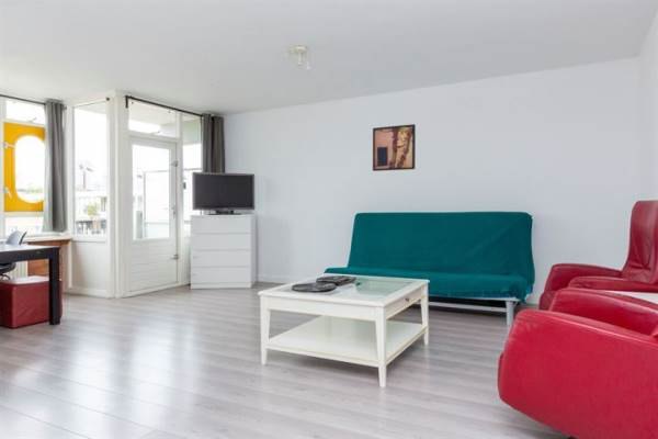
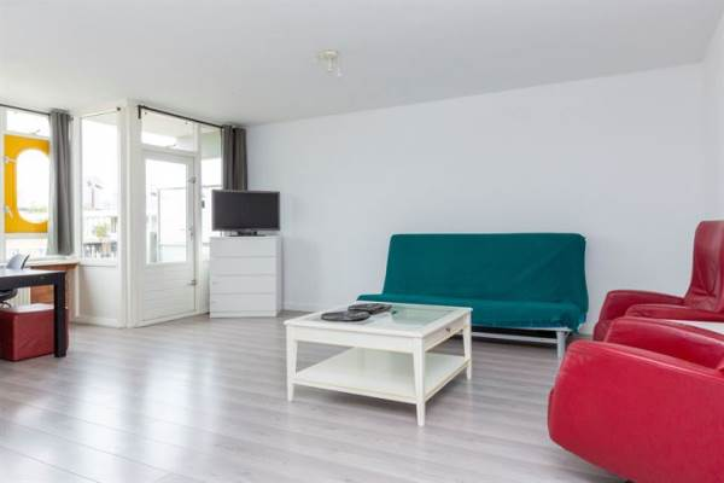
- wall art [372,123,417,172]
